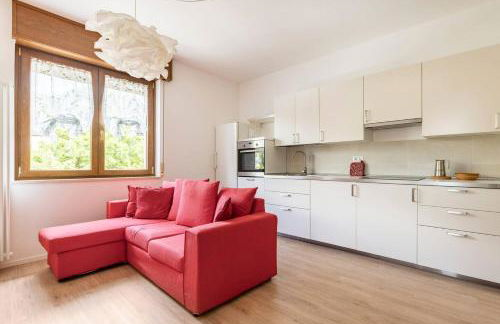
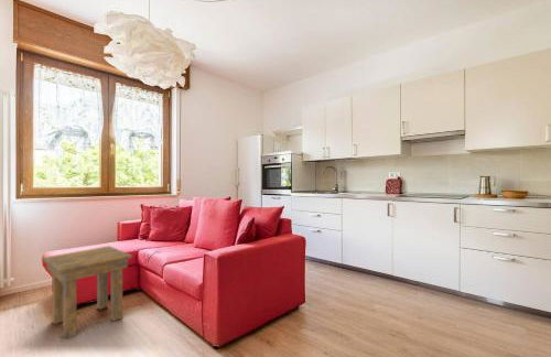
+ side table [41,245,133,340]
